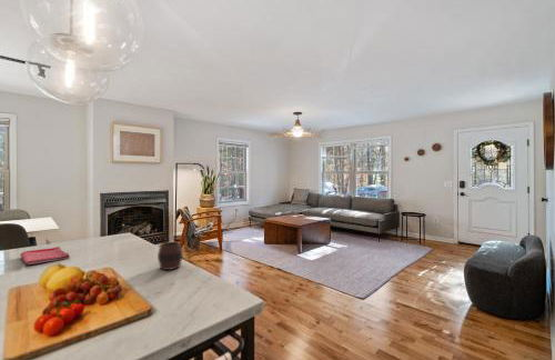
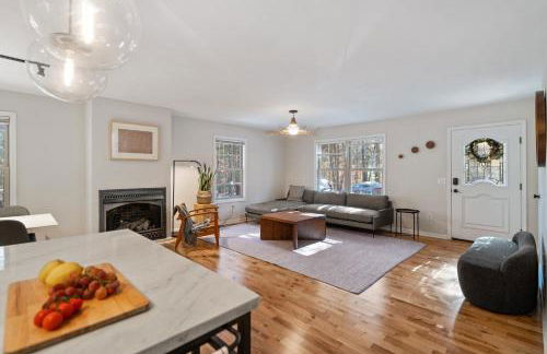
- cup [157,240,183,271]
- dish towel [19,246,71,266]
